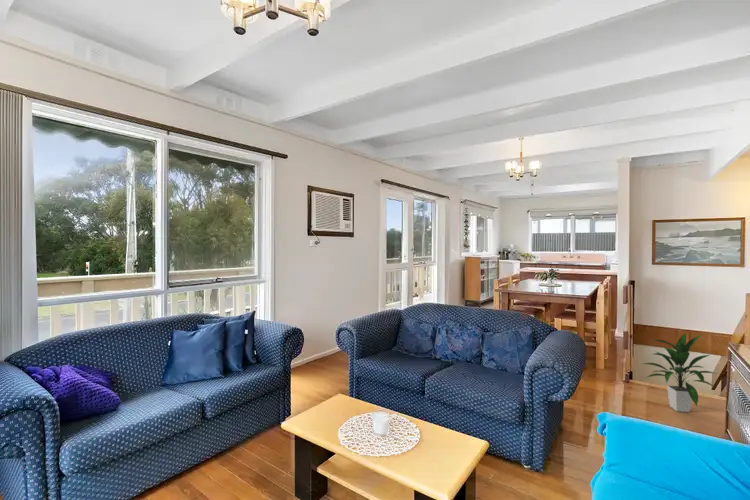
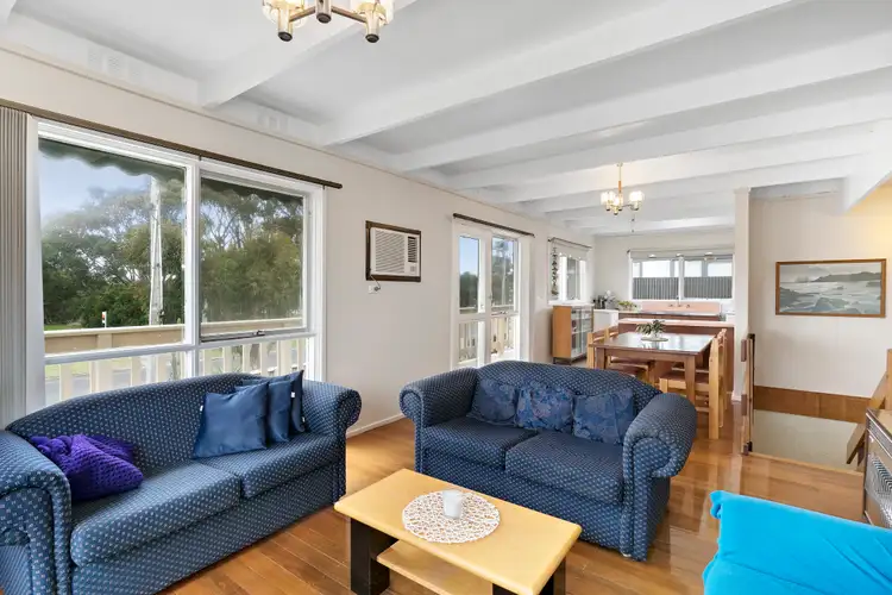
- indoor plant [642,331,718,413]
